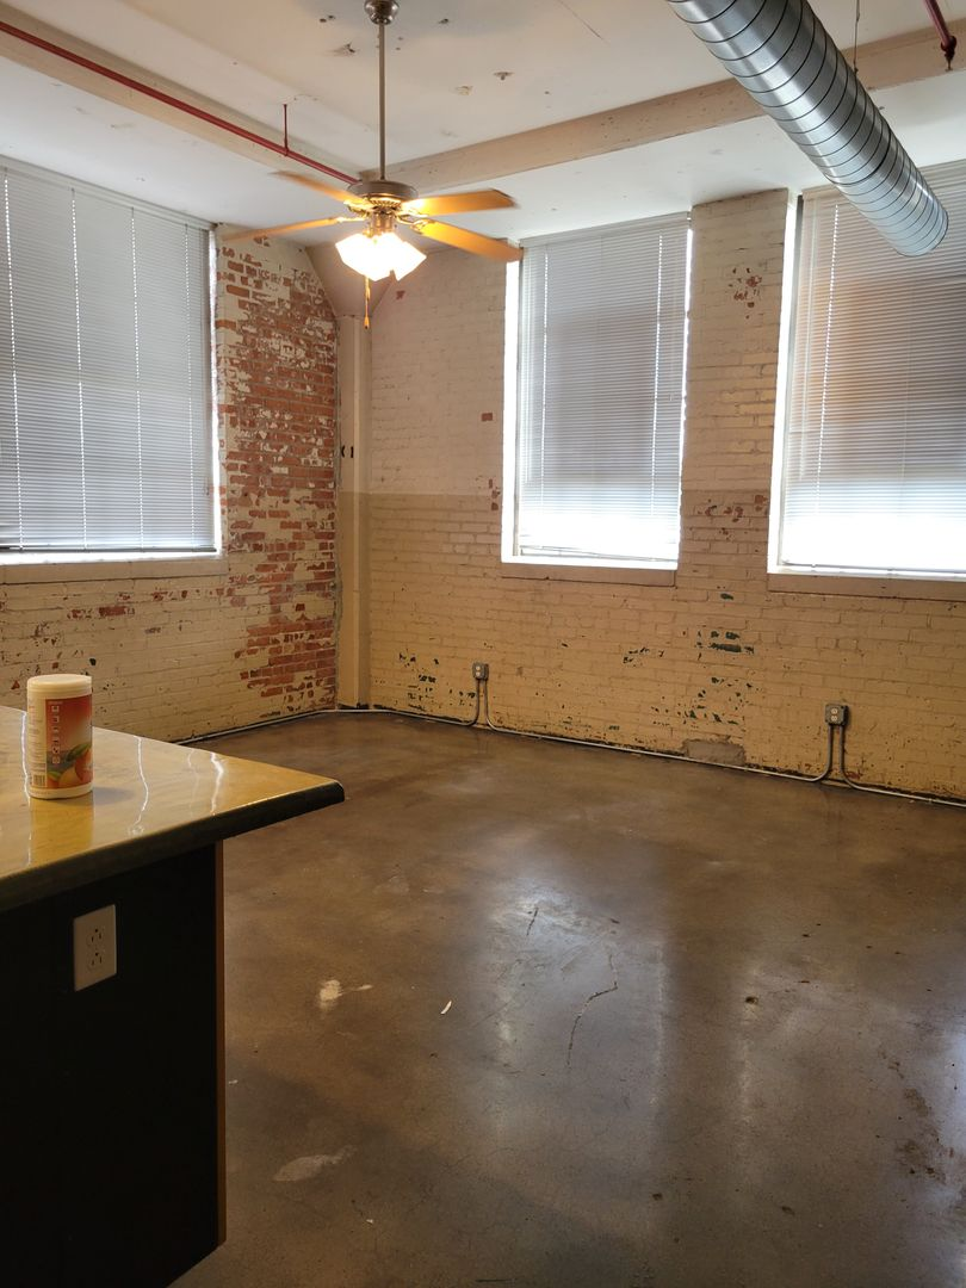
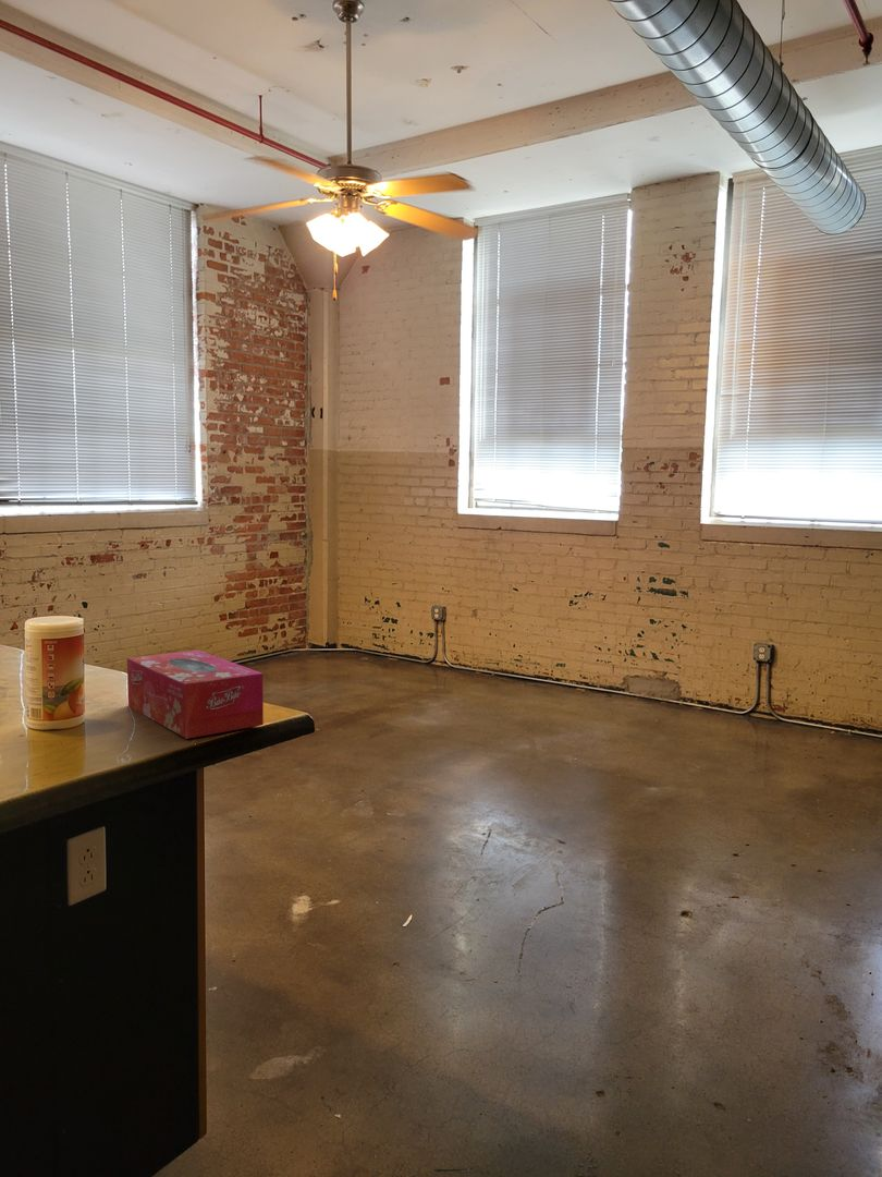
+ tissue box [126,650,265,740]
